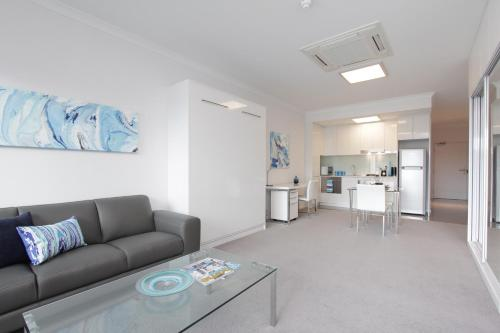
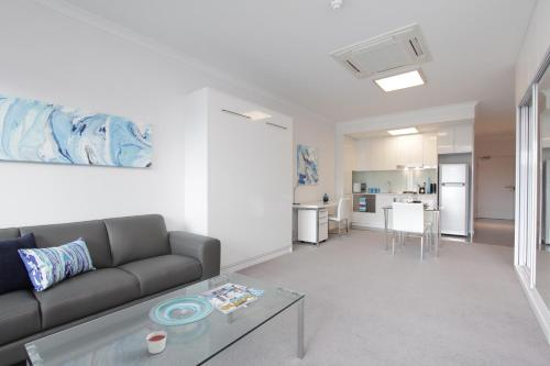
+ candle [145,330,168,355]
